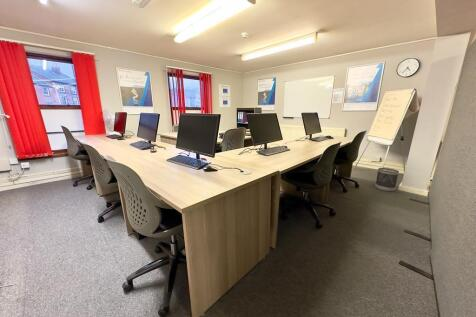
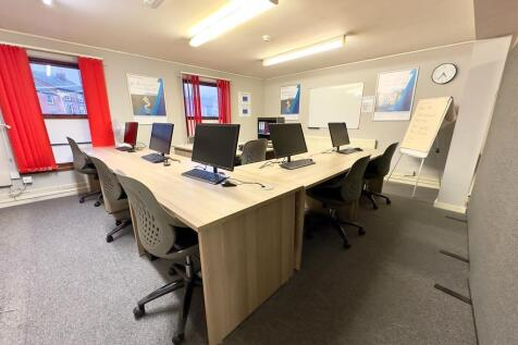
- wastebasket [374,167,400,192]
